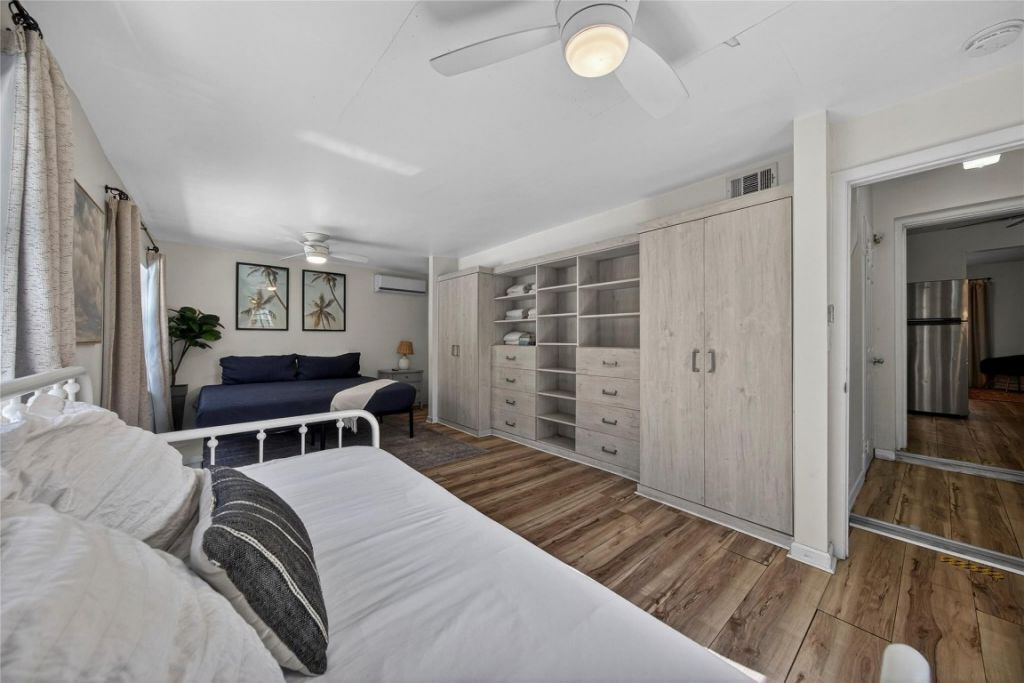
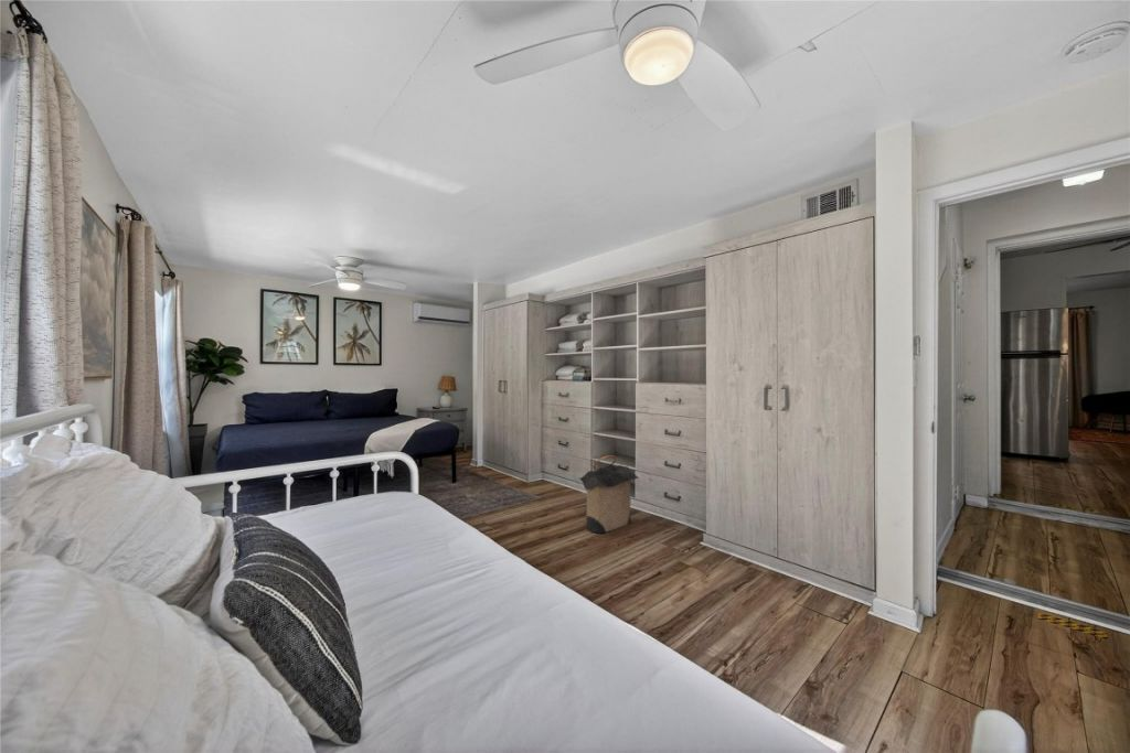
+ laundry hamper [578,454,640,535]
